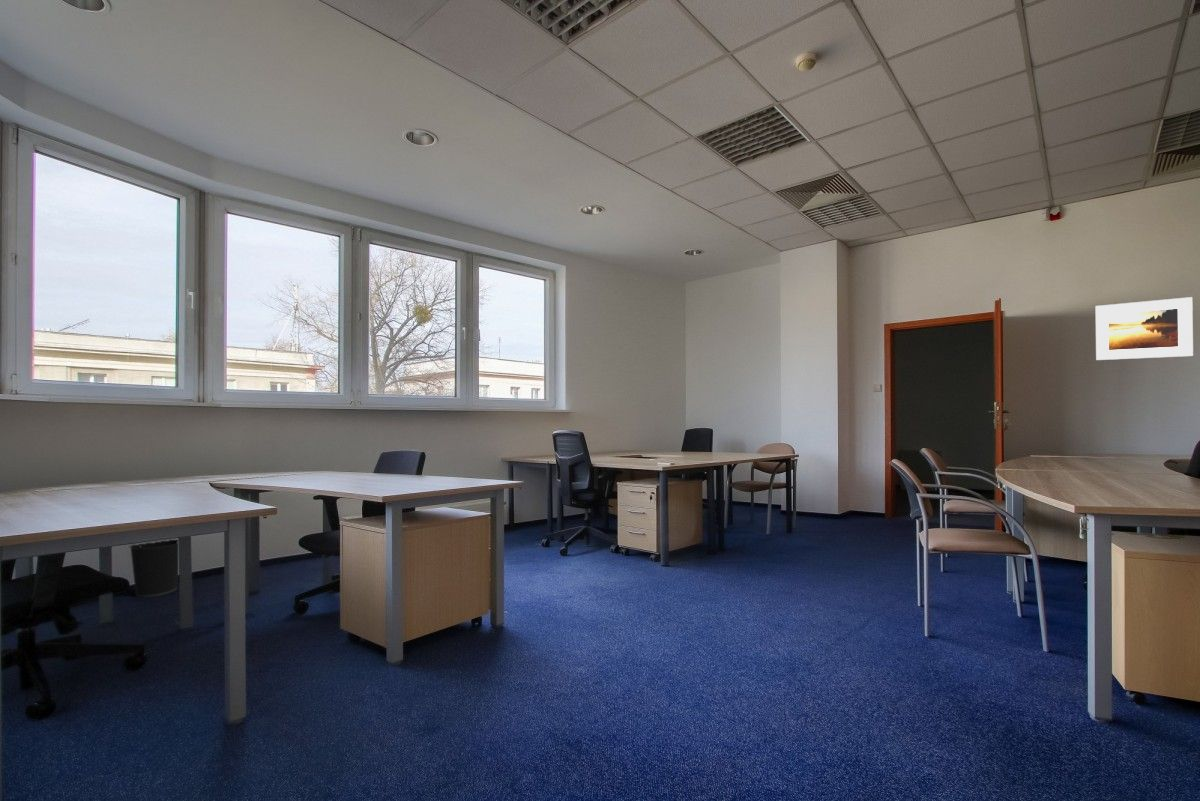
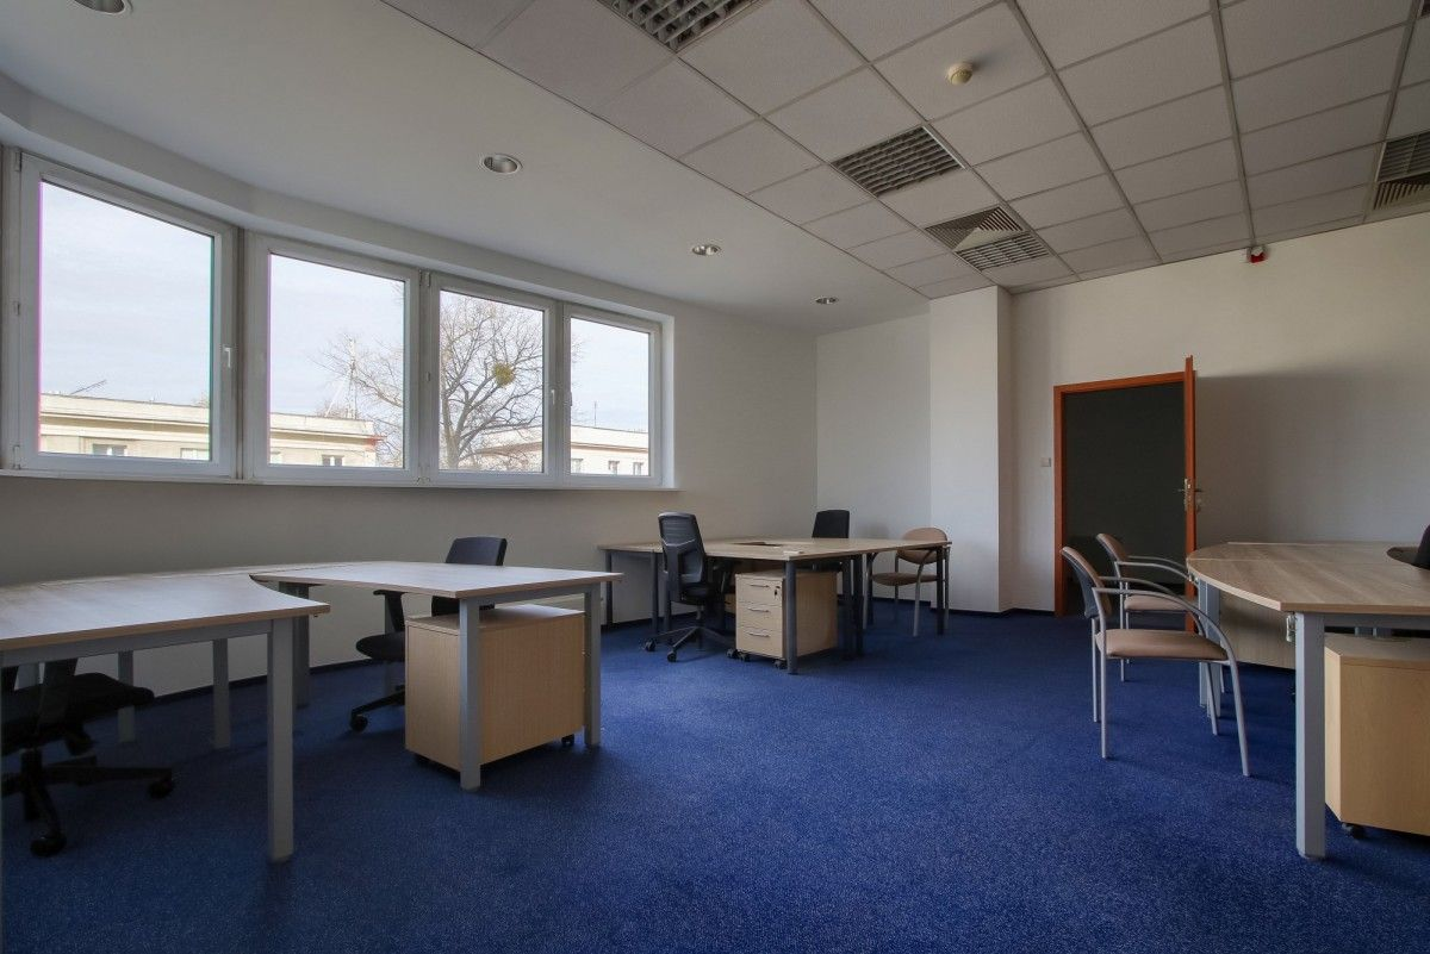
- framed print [1095,296,1194,361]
- wastebasket [129,539,179,598]
